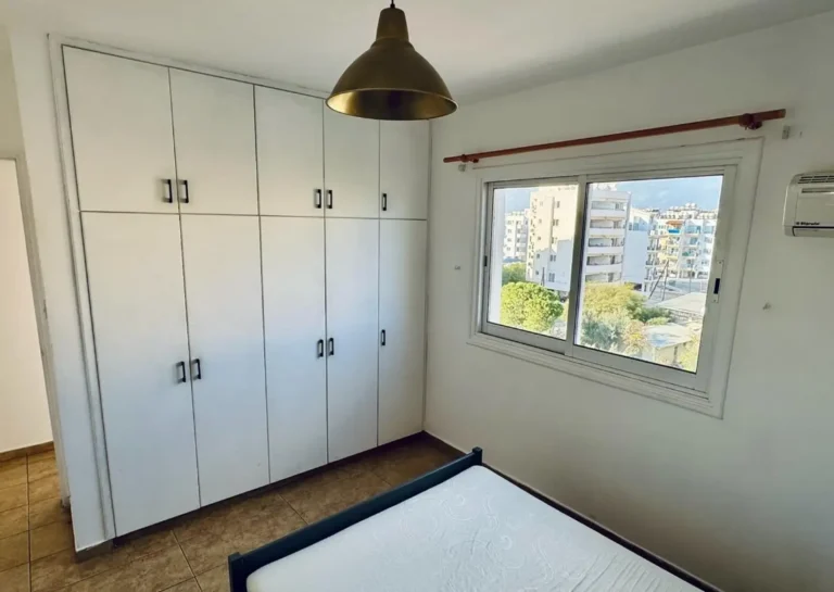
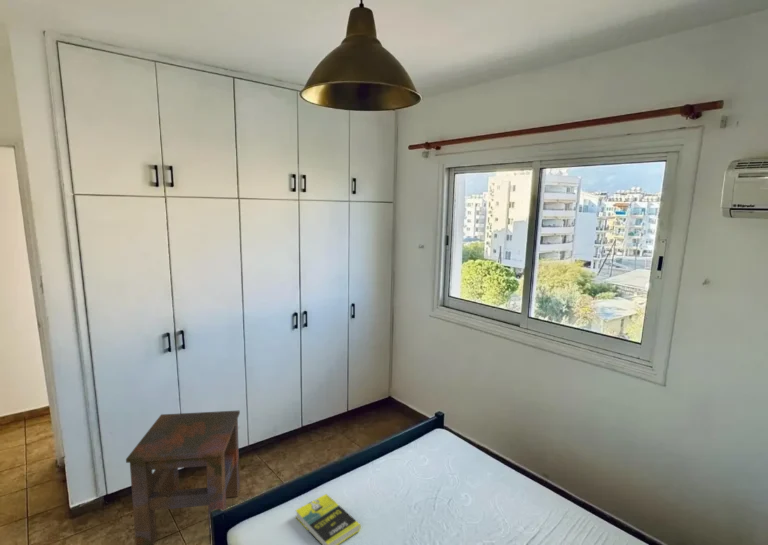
+ side table [125,409,241,545]
+ book [295,493,362,545]
